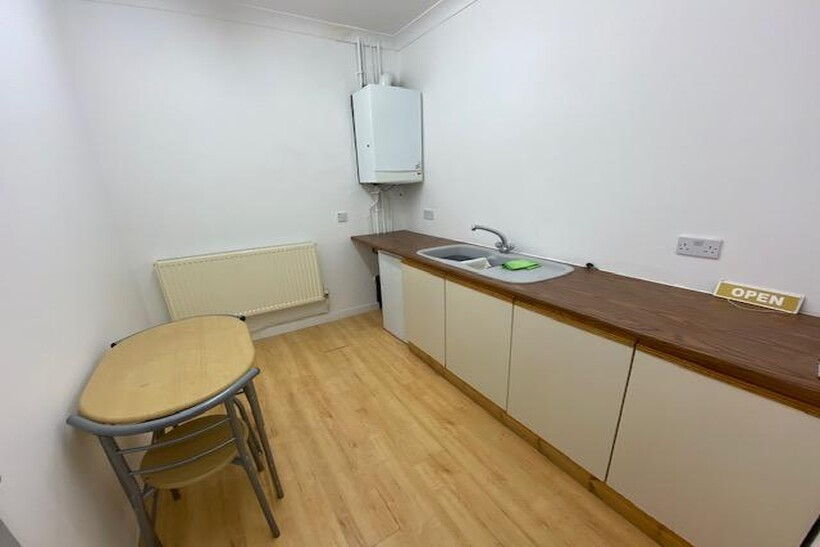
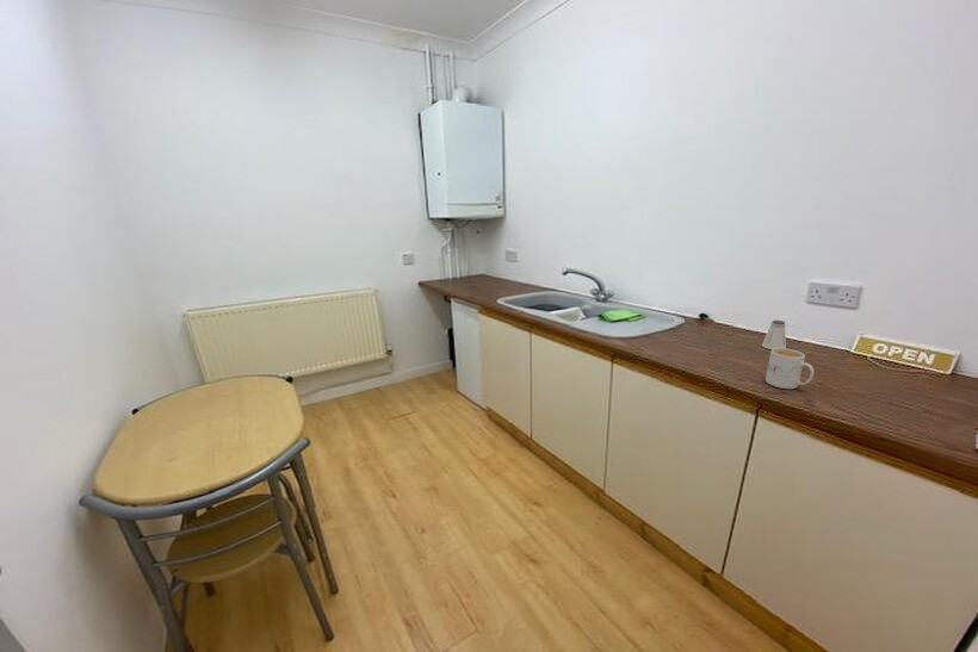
+ saltshaker [761,319,787,350]
+ mug [765,348,815,390]
